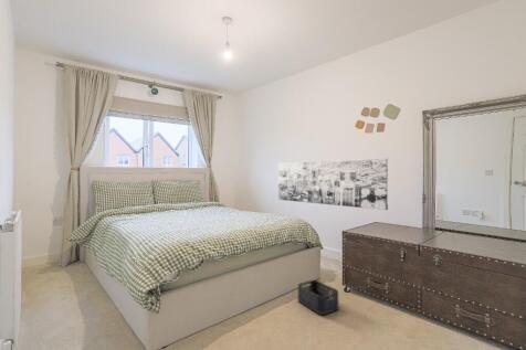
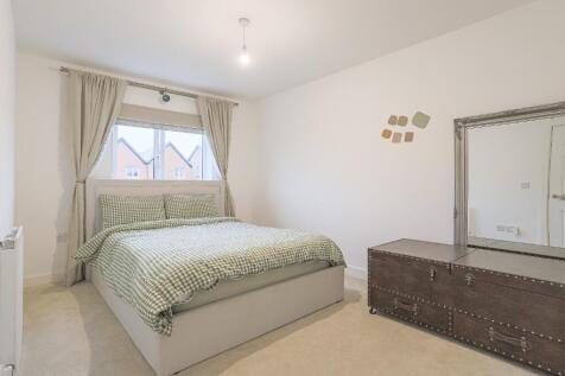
- storage bin [297,279,339,316]
- wall art [277,157,389,211]
